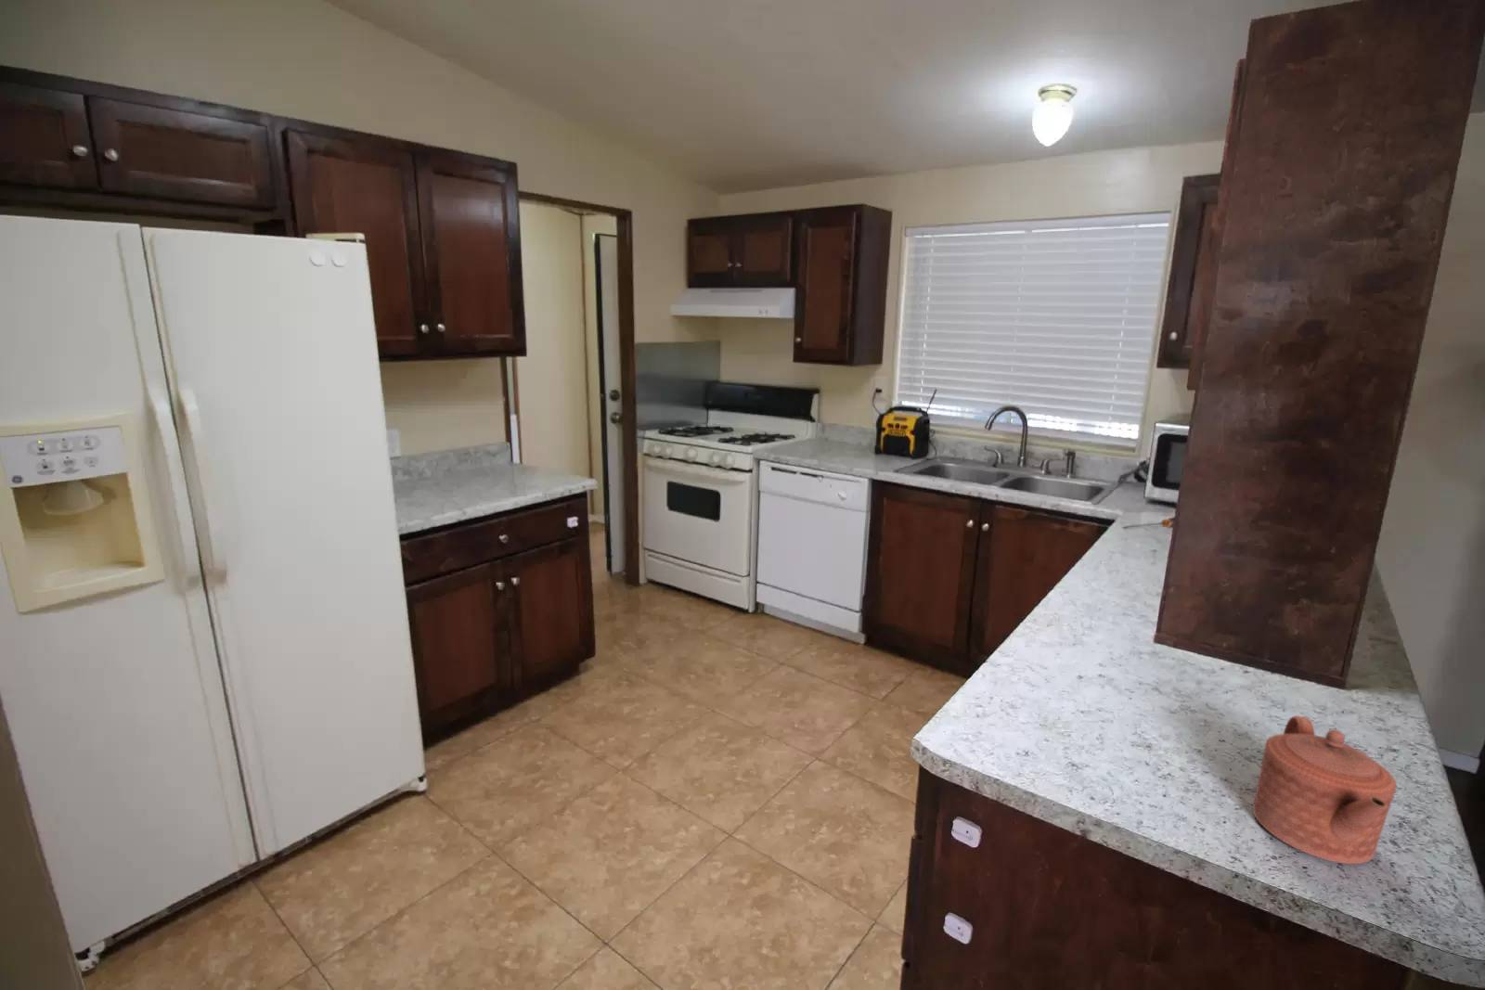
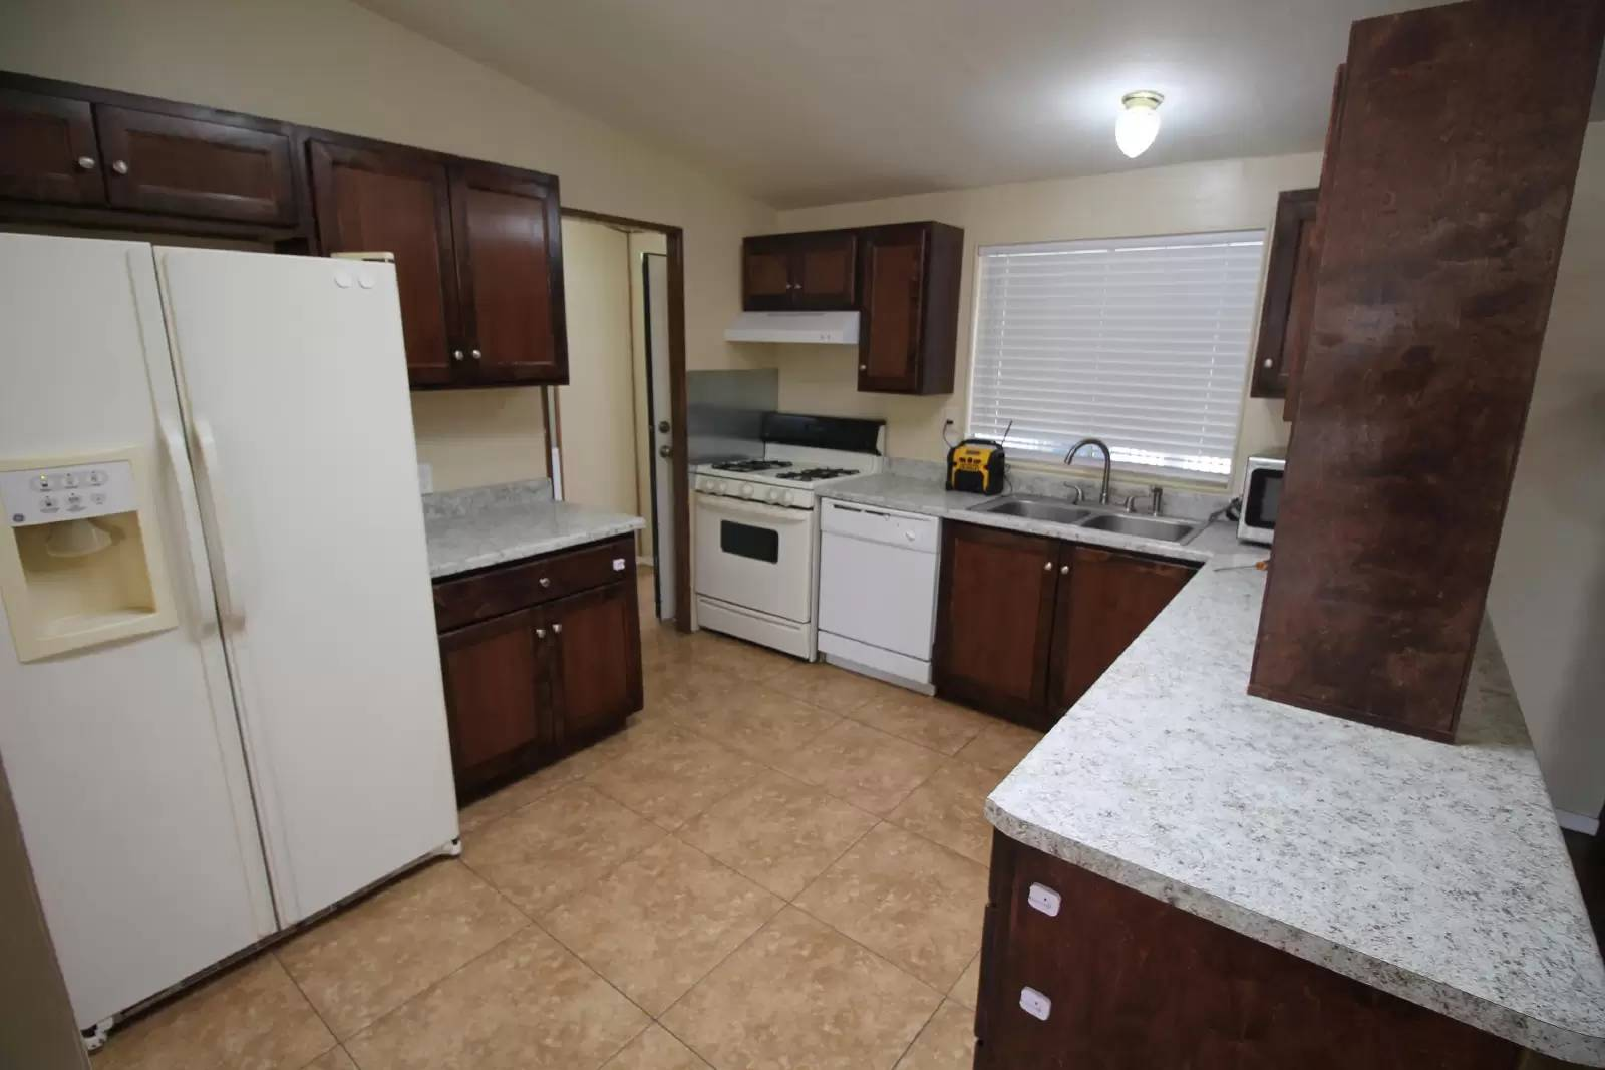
- teapot [1252,715,1398,865]
